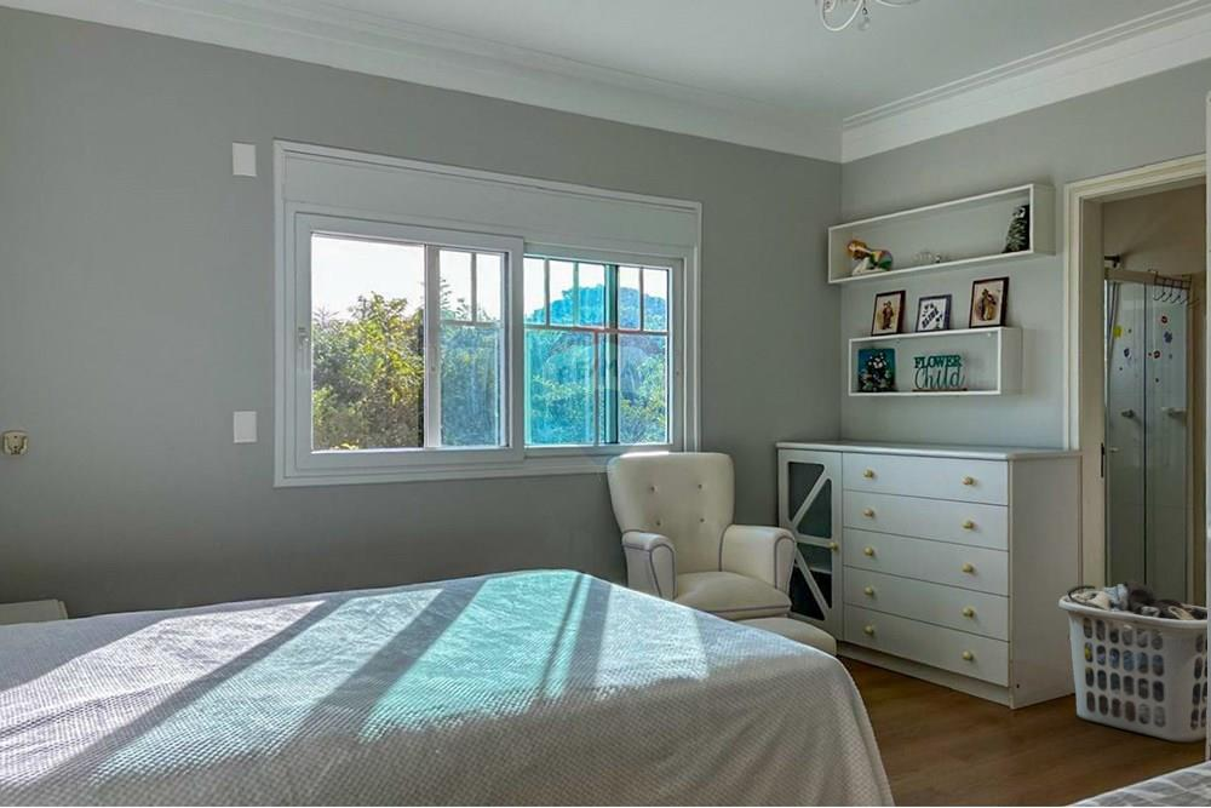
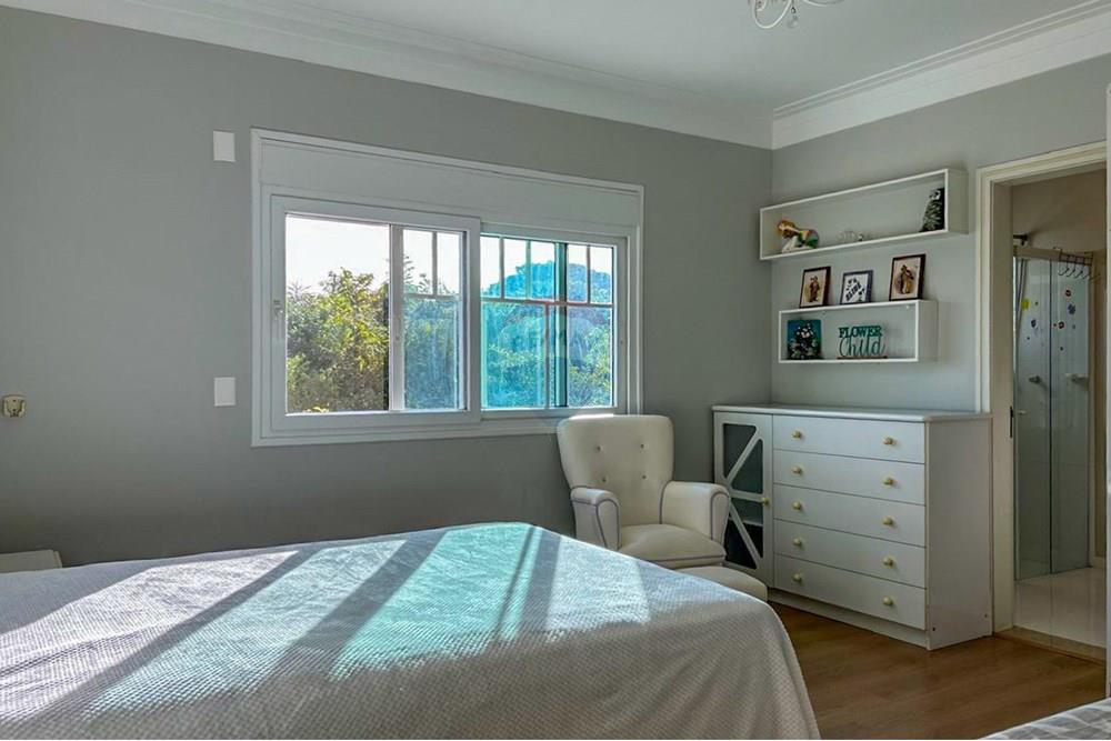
- clothes hamper [1057,579,1209,744]
